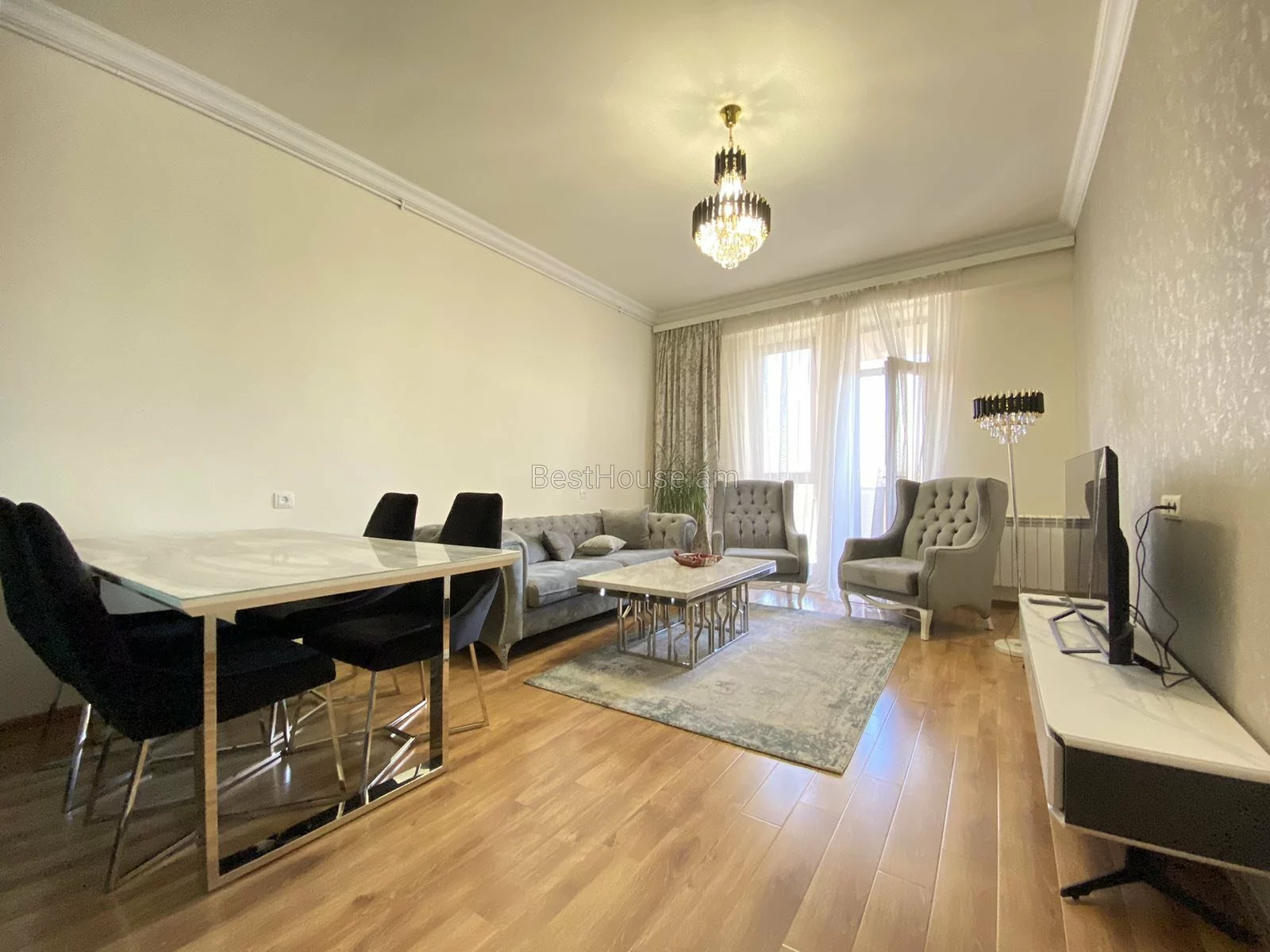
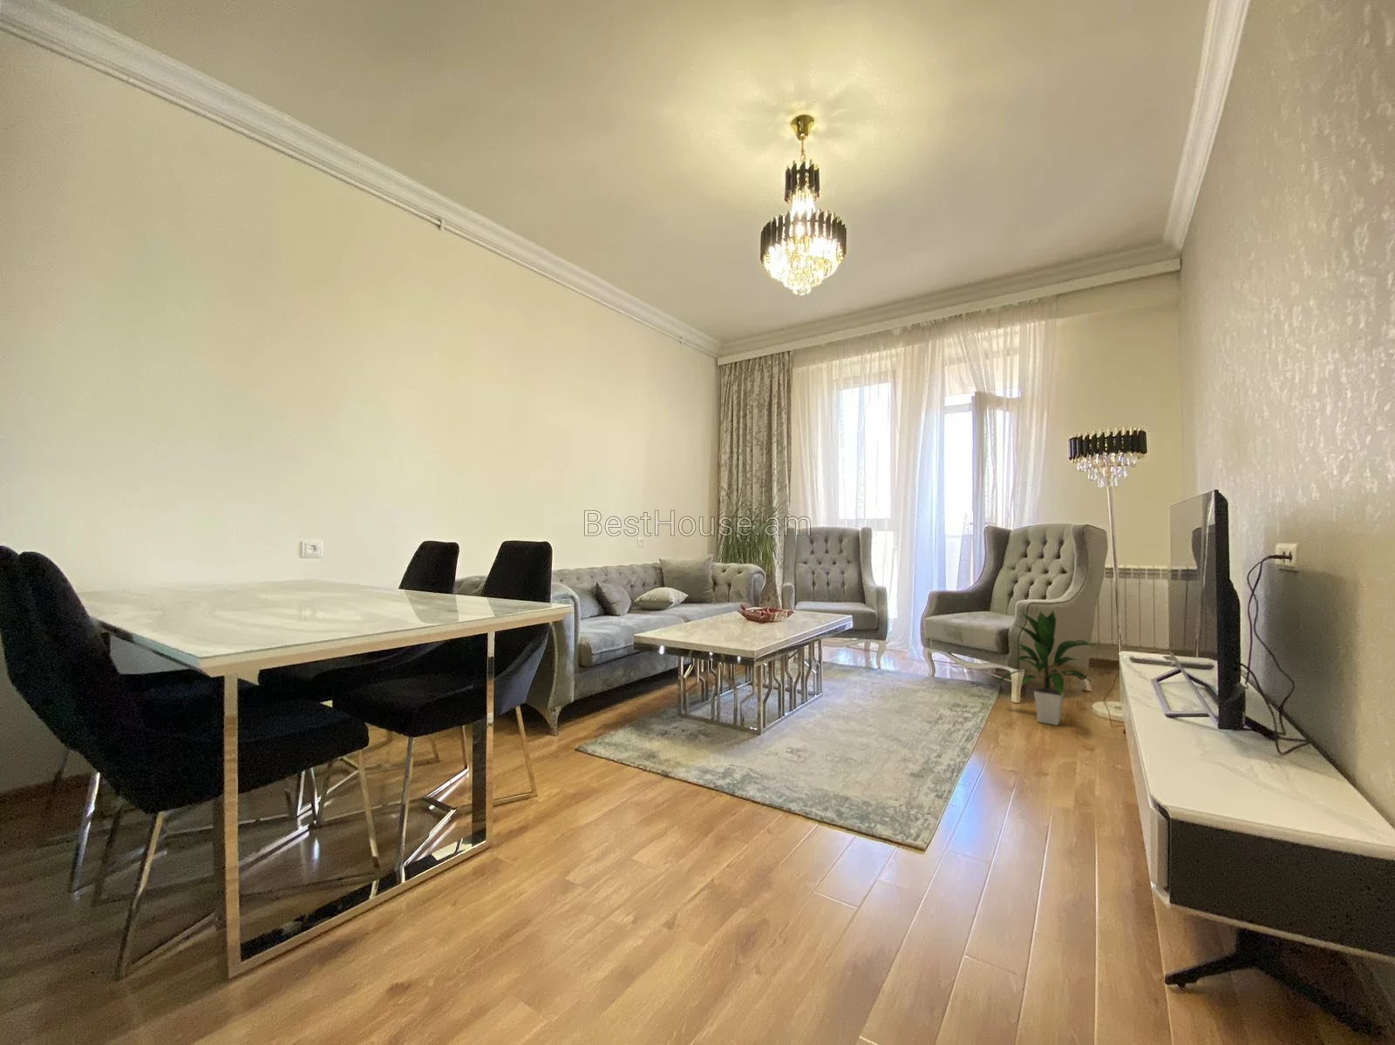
+ indoor plant [995,609,1100,727]
